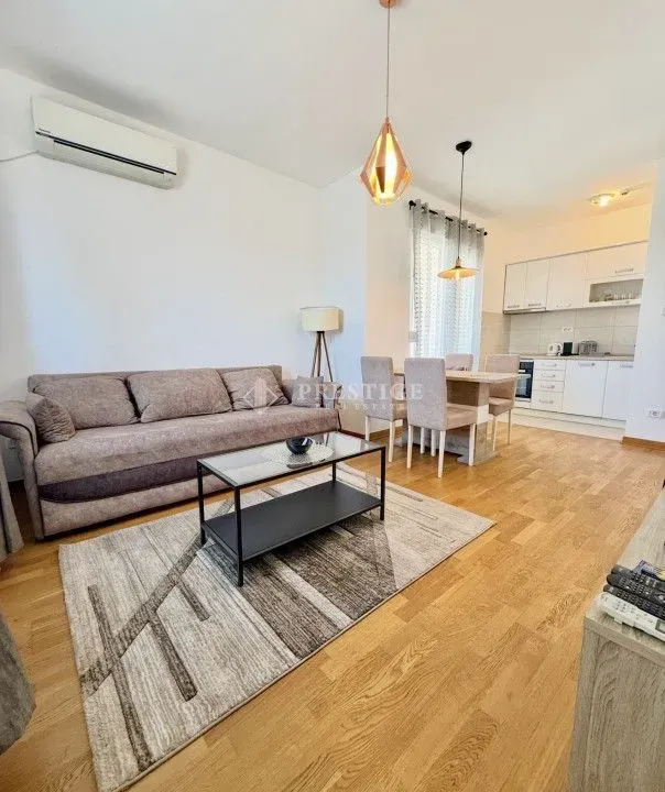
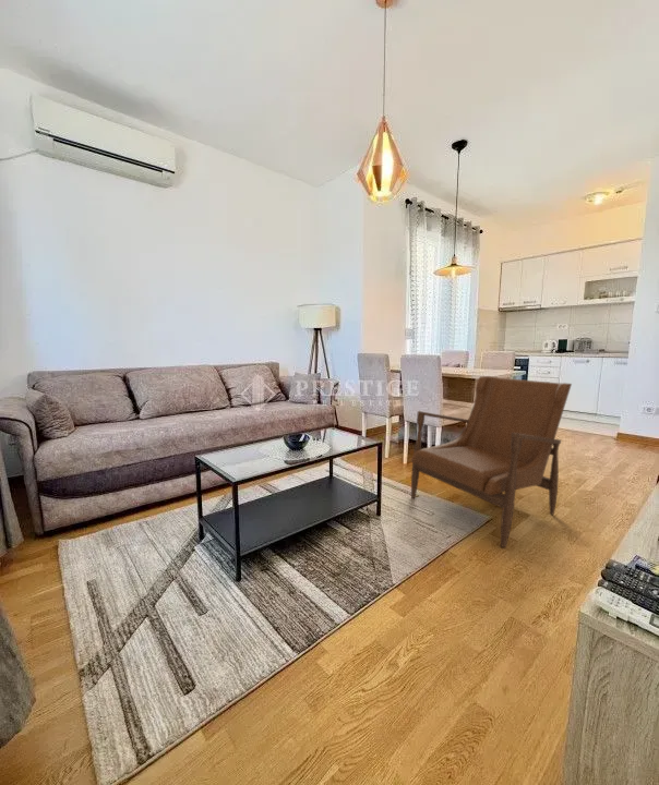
+ armchair [410,375,573,548]
